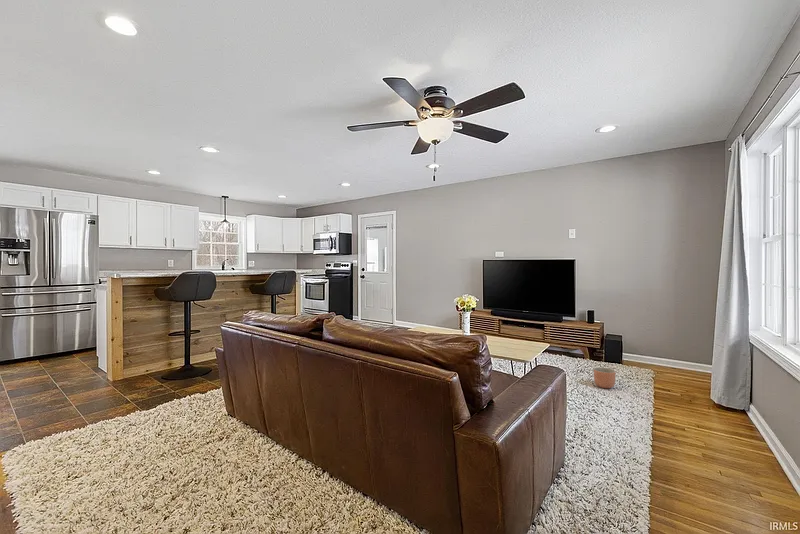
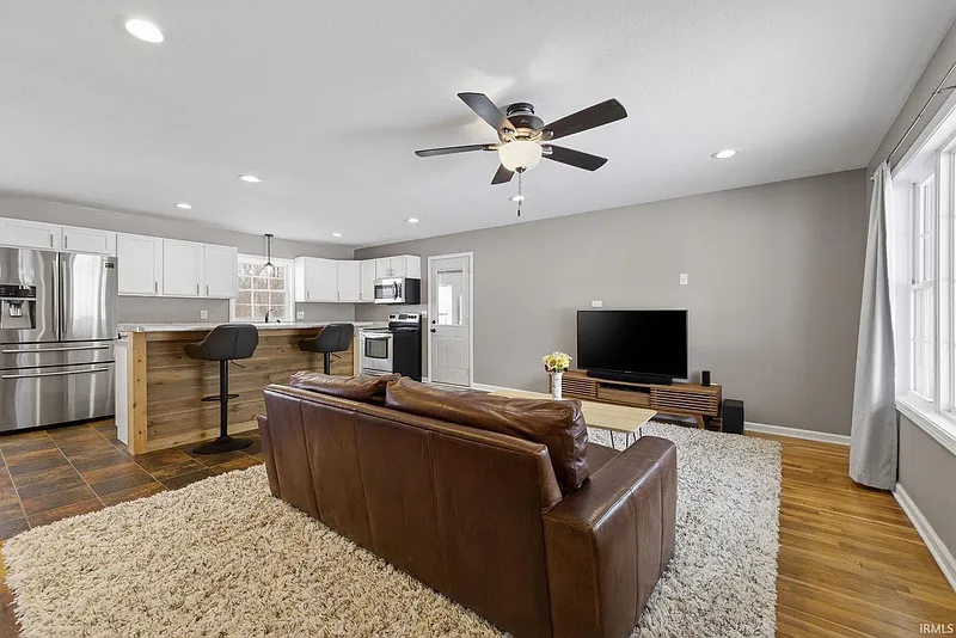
- planter [593,366,617,390]
